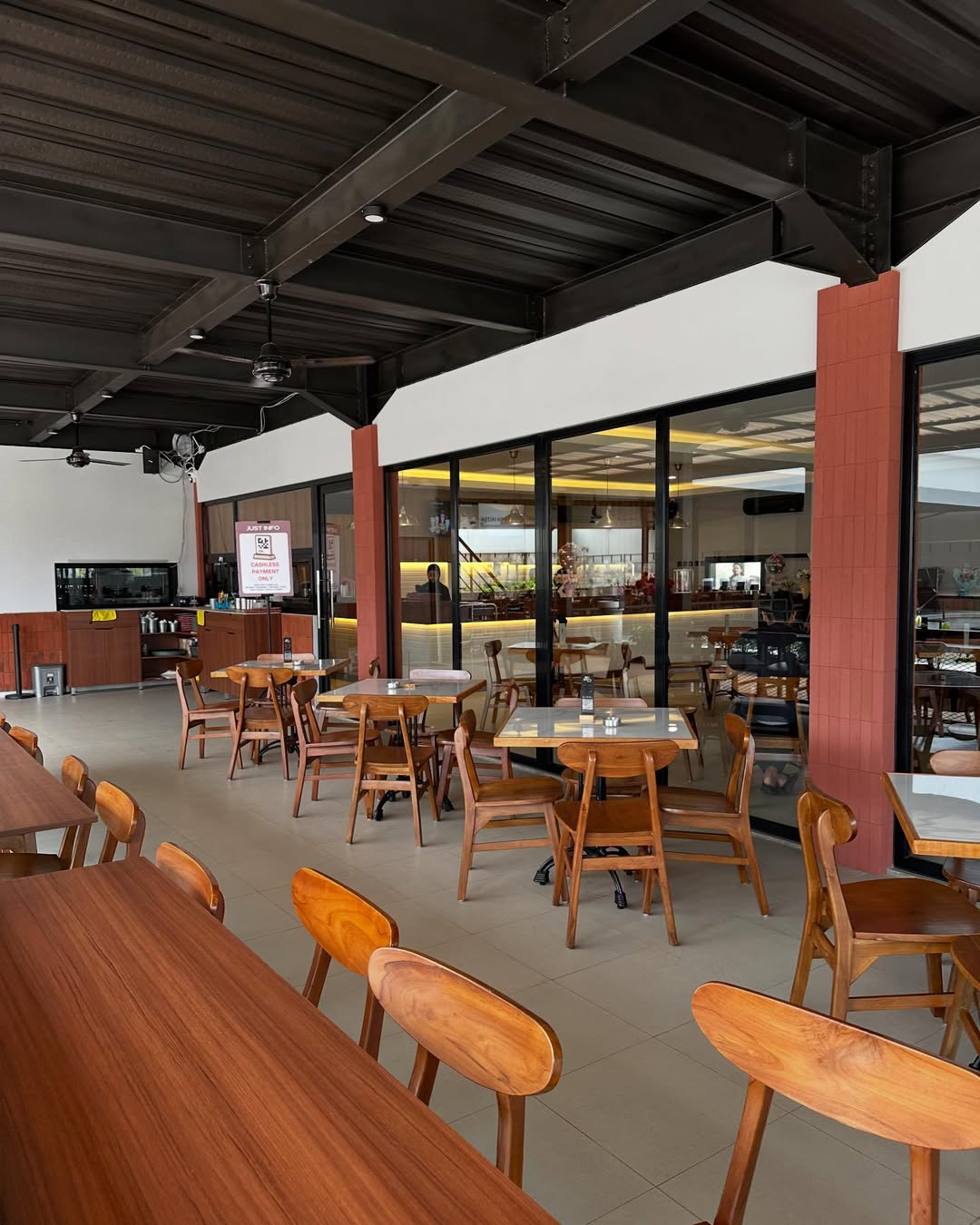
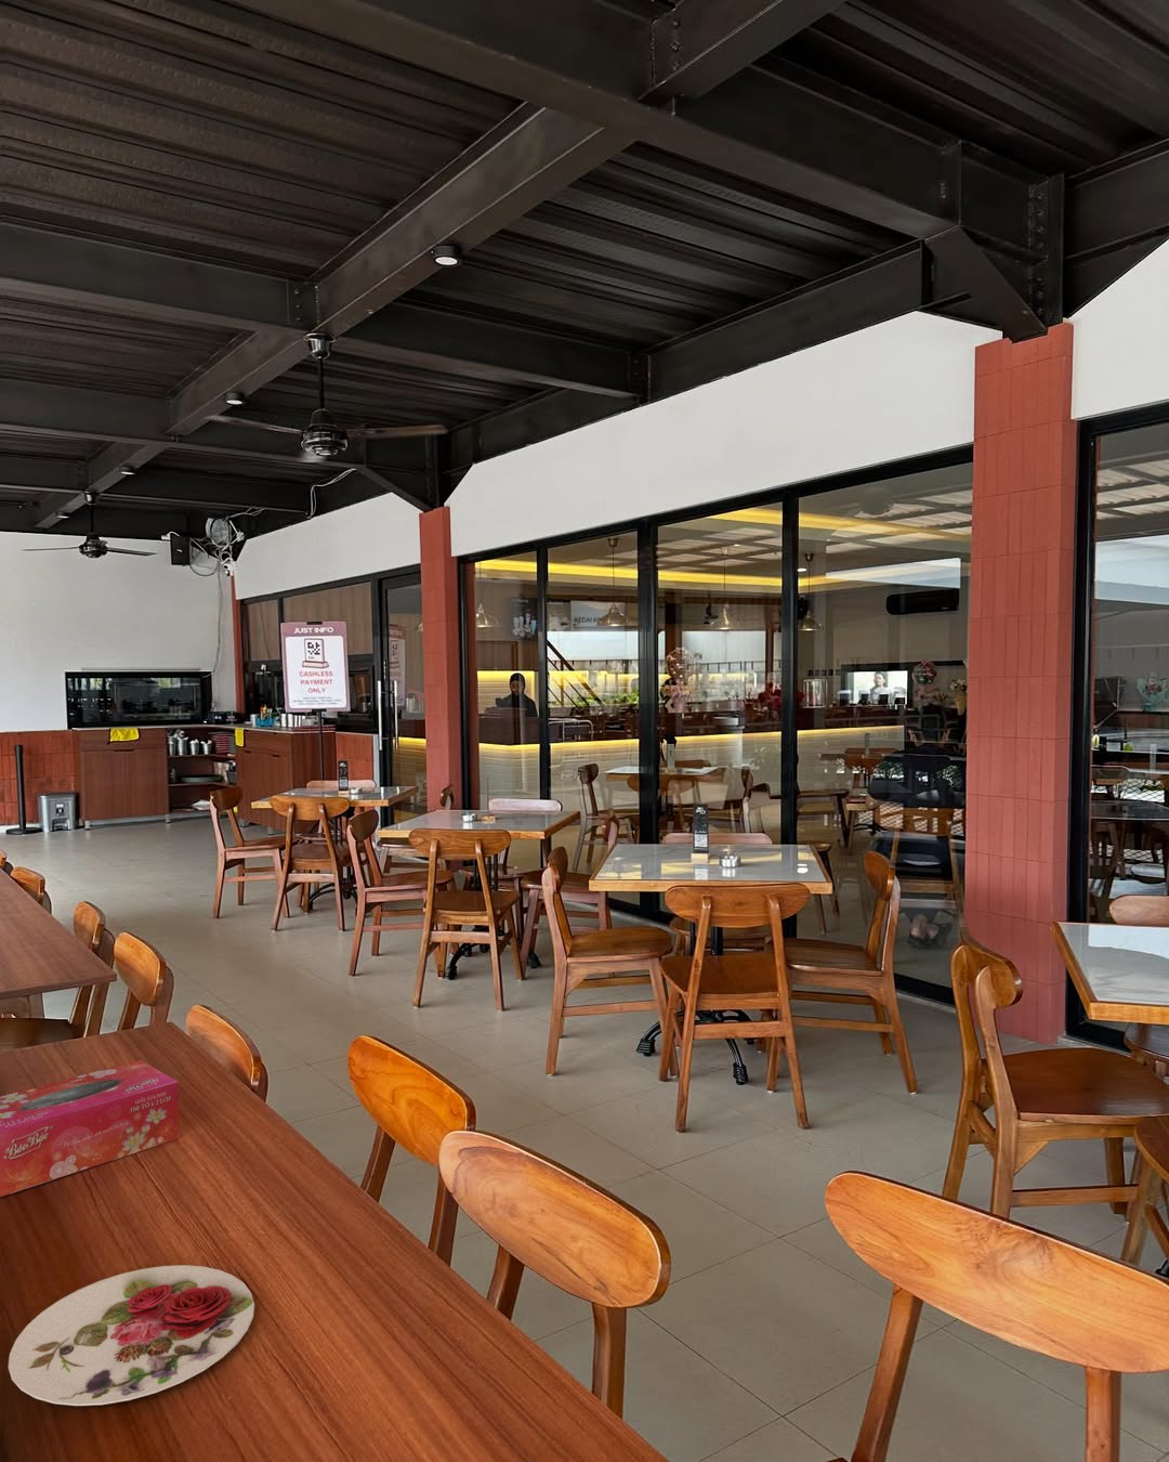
+ tissue box [0,1059,181,1198]
+ plate [7,1264,255,1407]
